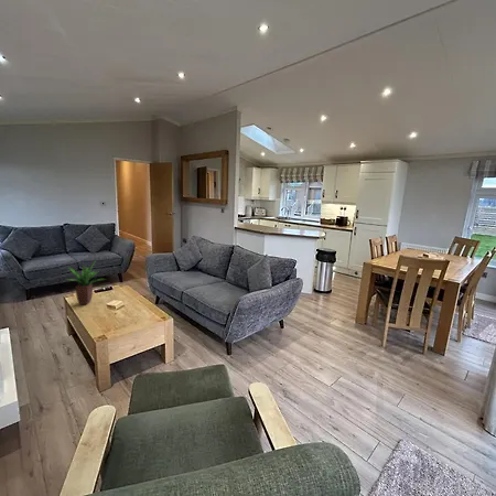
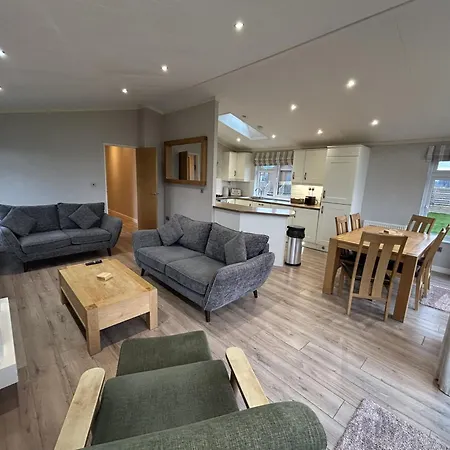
- potted plant [67,261,108,305]
